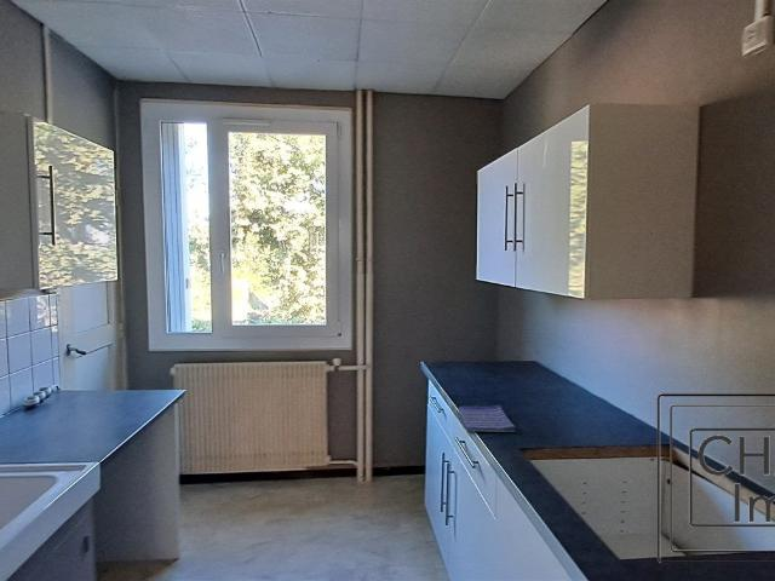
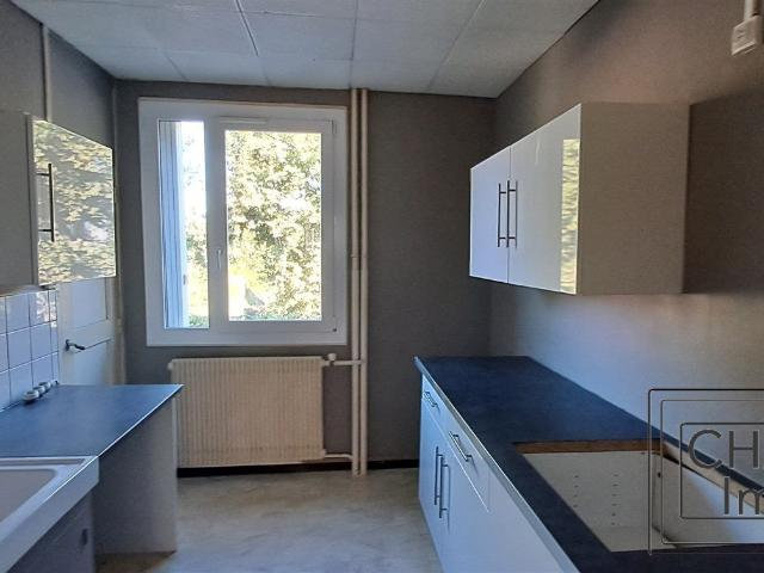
- dish towel [457,404,516,433]
